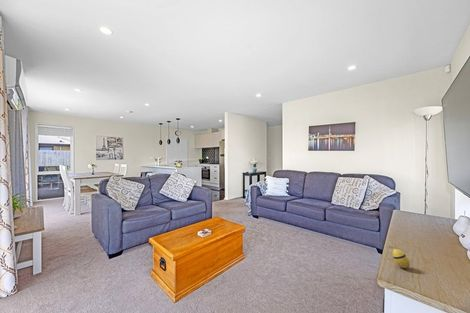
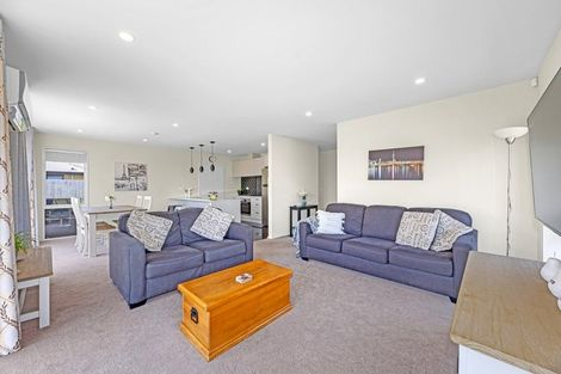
- decorative egg [392,248,411,269]
